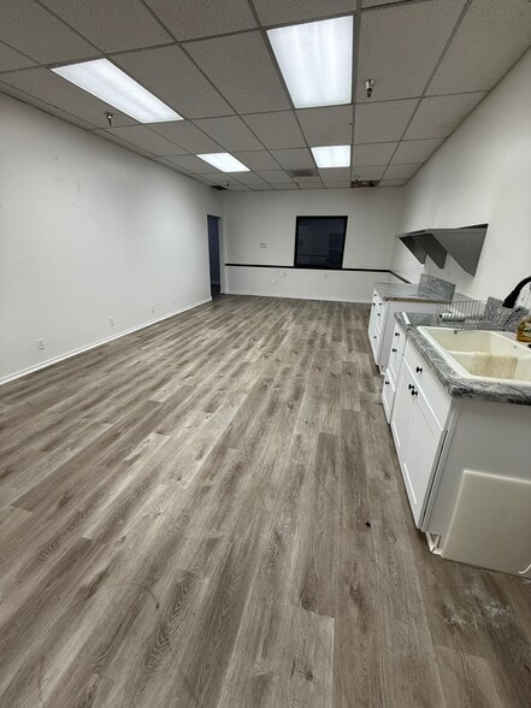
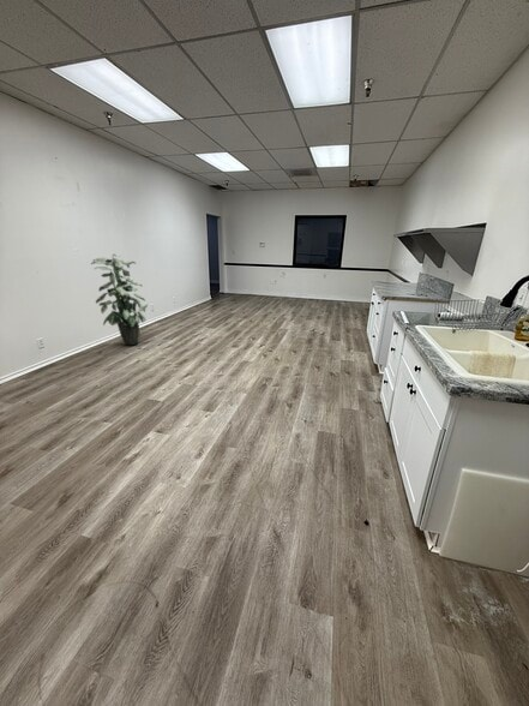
+ indoor plant [90,252,149,346]
